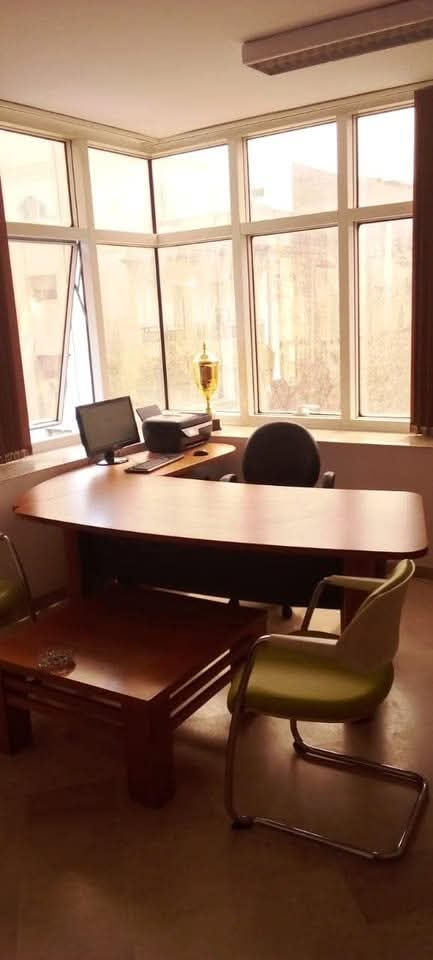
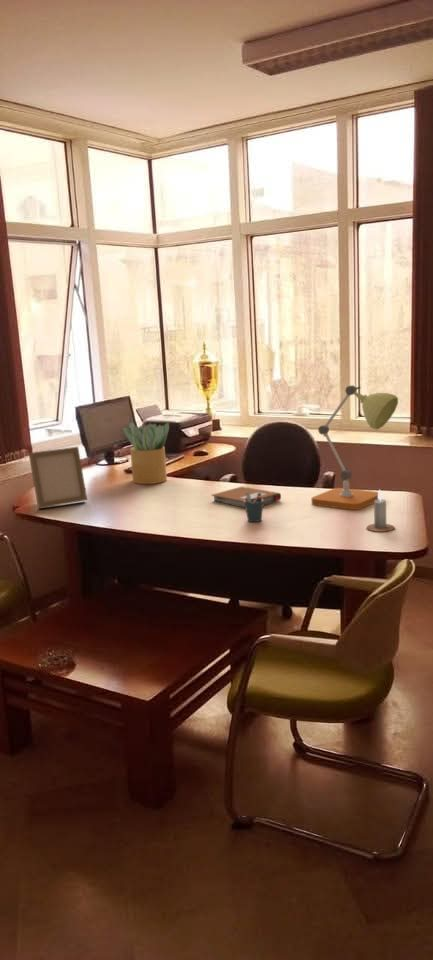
+ candle [365,489,396,533]
+ pen holder [244,491,264,523]
+ potted plant [122,421,170,485]
+ desk lamp [311,384,399,511]
+ photo frame [28,446,88,509]
+ notebook [210,486,282,509]
